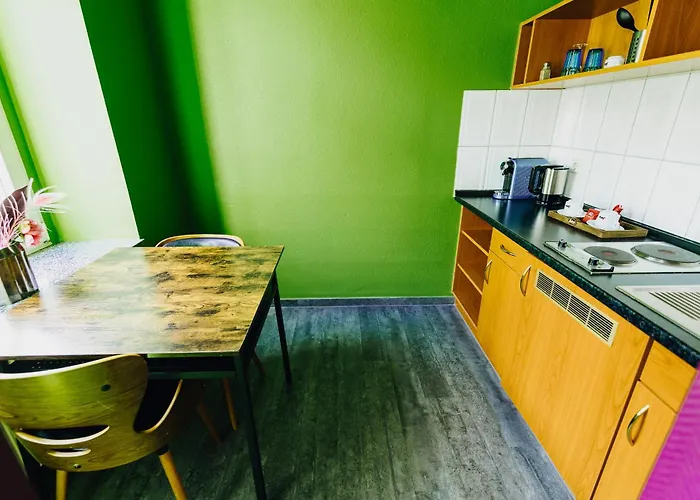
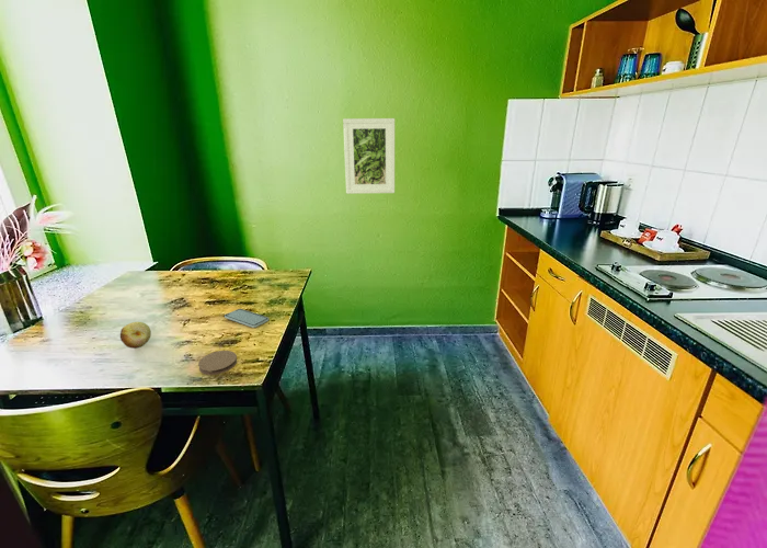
+ fruit [119,321,152,350]
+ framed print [342,117,396,195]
+ smartphone [224,308,270,329]
+ coaster [197,350,238,376]
